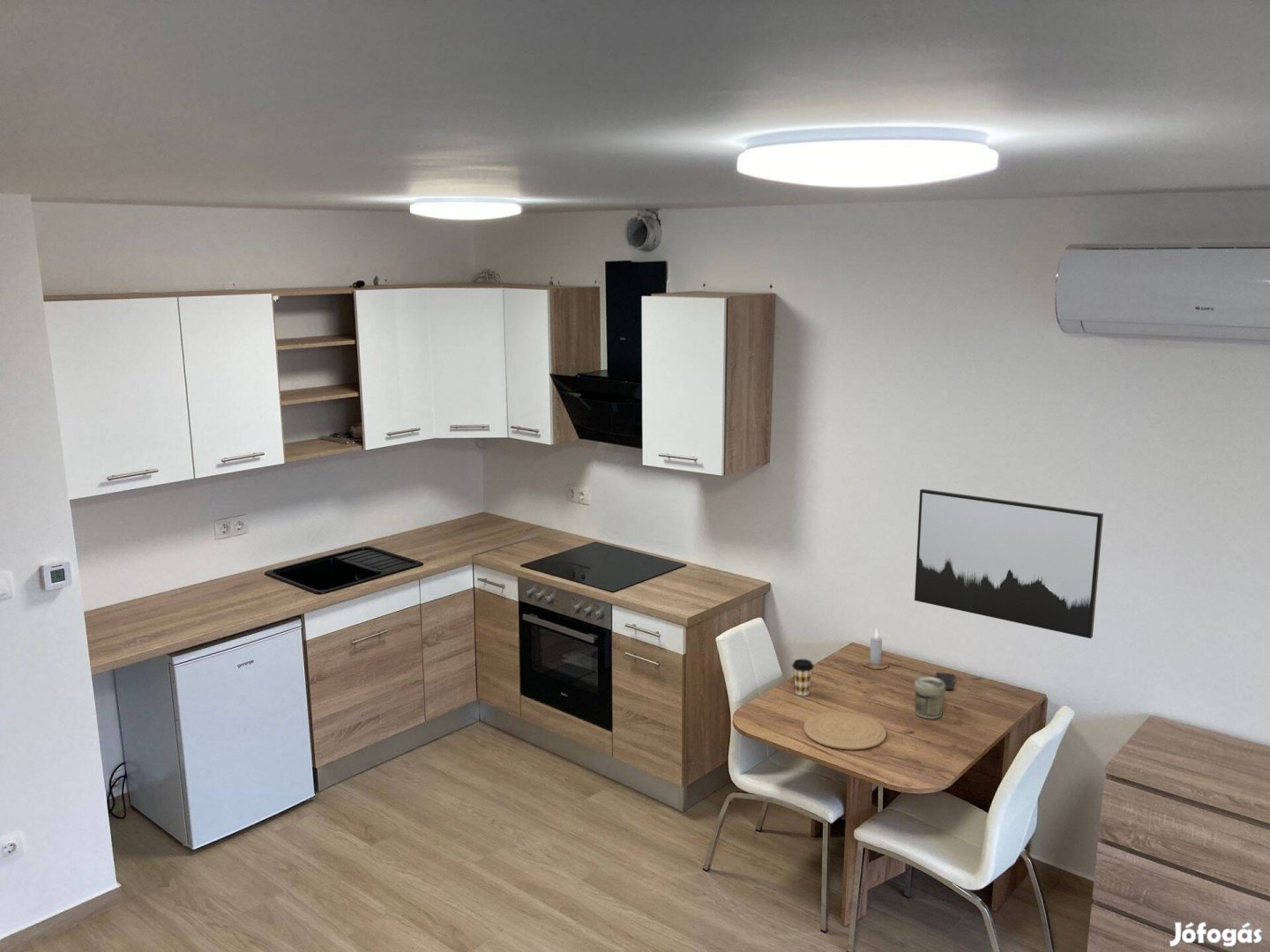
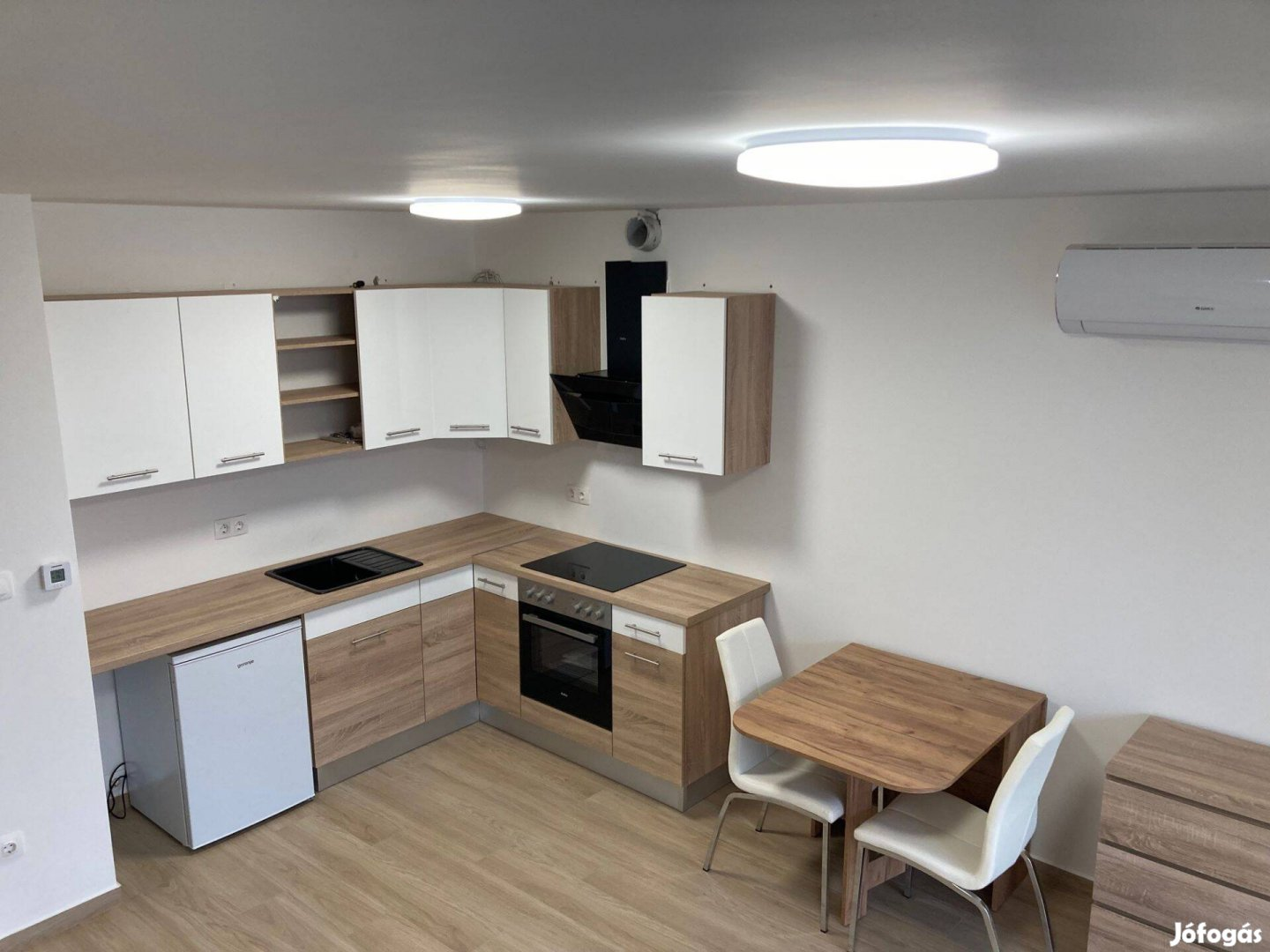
- jar [914,675,946,720]
- plate [803,711,887,751]
- smartphone [934,672,956,691]
- candle [861,627,890,670]
- wall art [914,488,1104,639]
- coffee cup [791,658,815,697]
